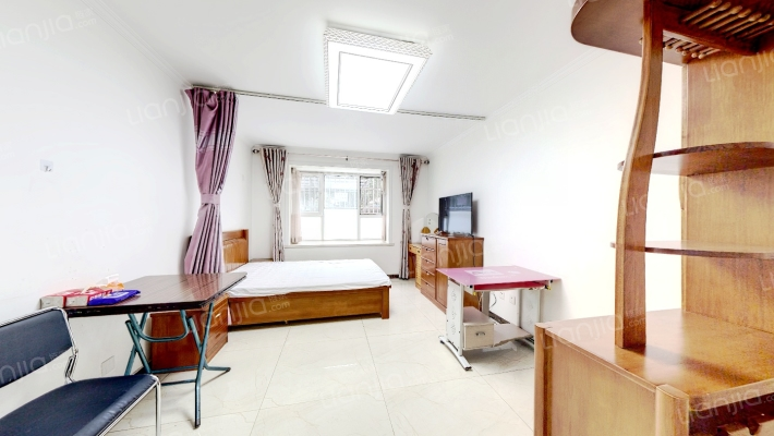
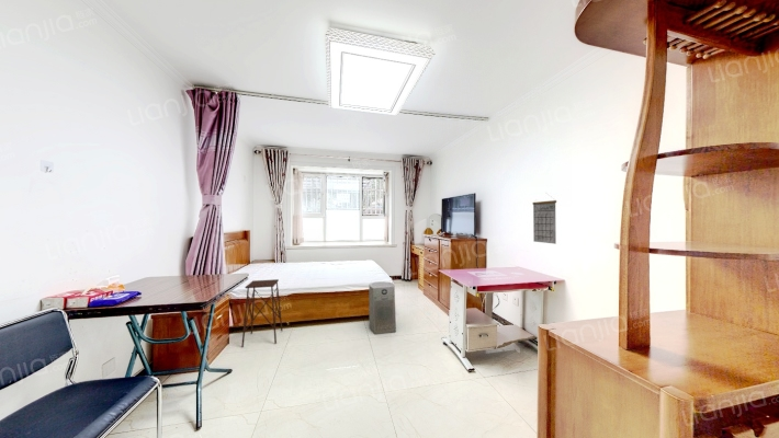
+ fan [369,280,397,335]
+ calendar [532,193,557,244]
+ side table [240,278,283,348]
